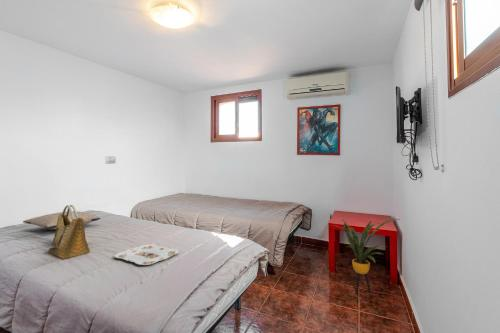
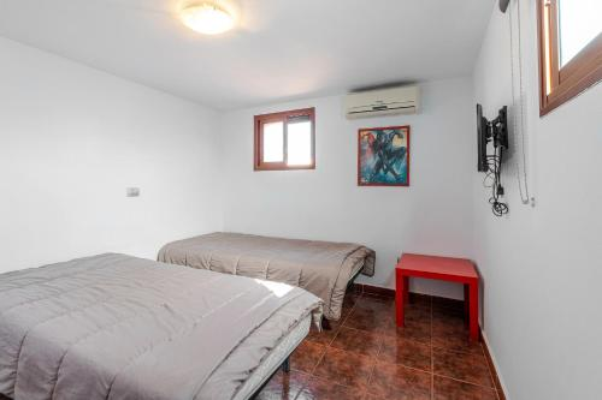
- serving tray [113,243,180,266]
- pillow [22,210,101,230]
- grocery bag [48,204,91,260]
- house plant [332,216,400,295]
